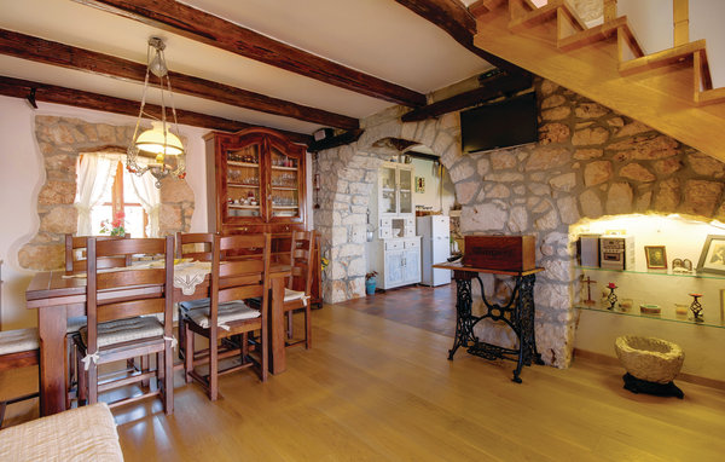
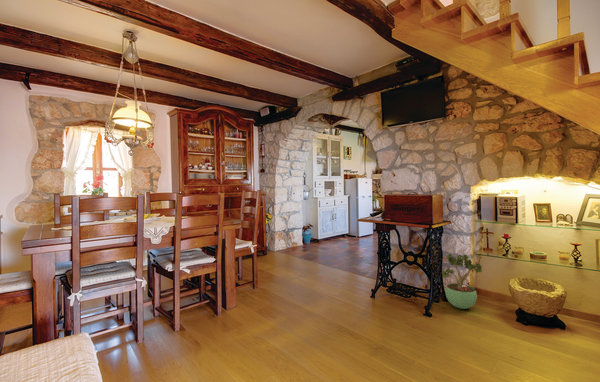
+ potted plant [440,253,483,310]
